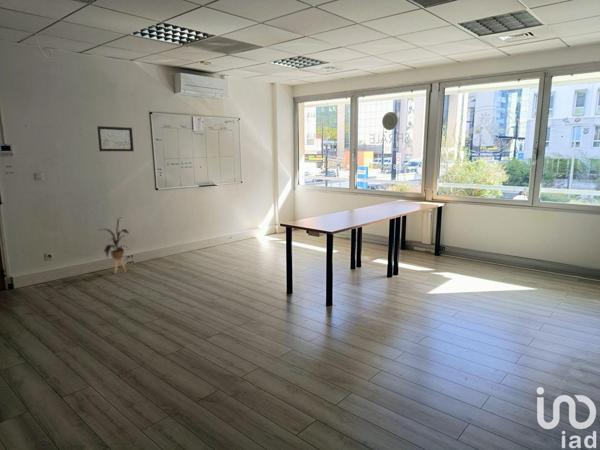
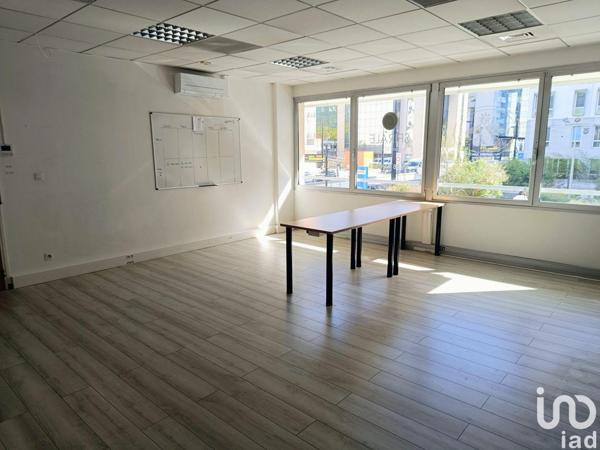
- wall art [96,125,135,152]
- house plant [96,217,131,275]
